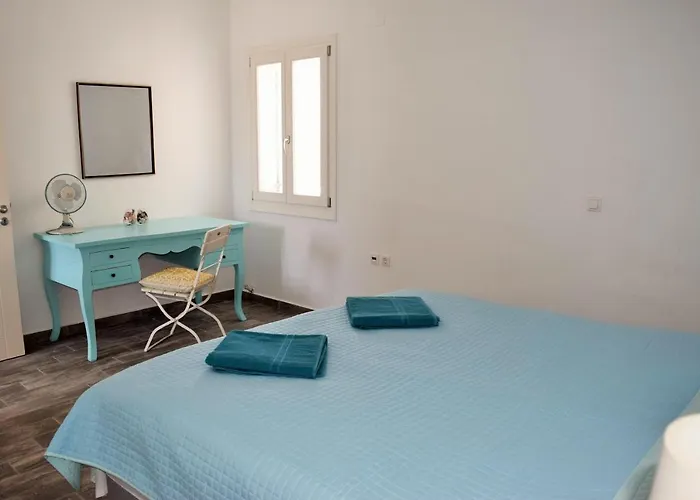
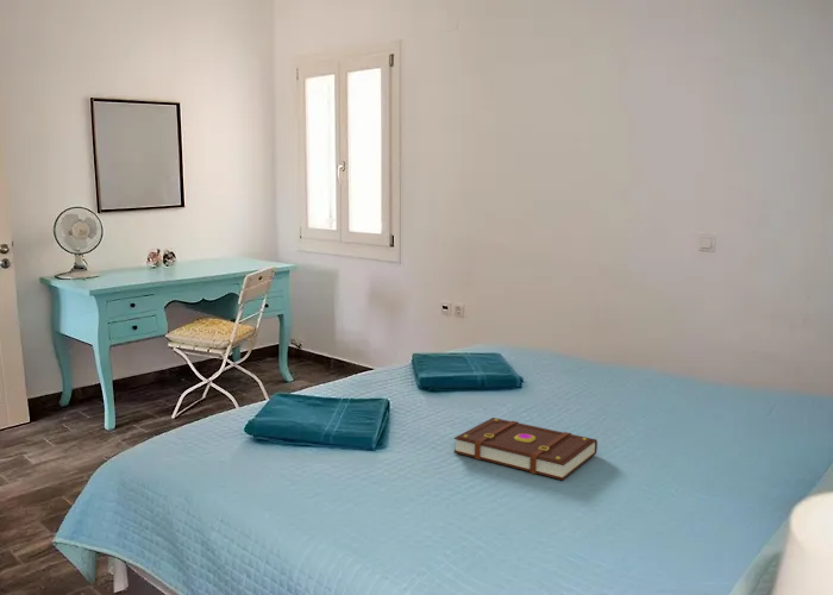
+ book [452,416,599,481]
